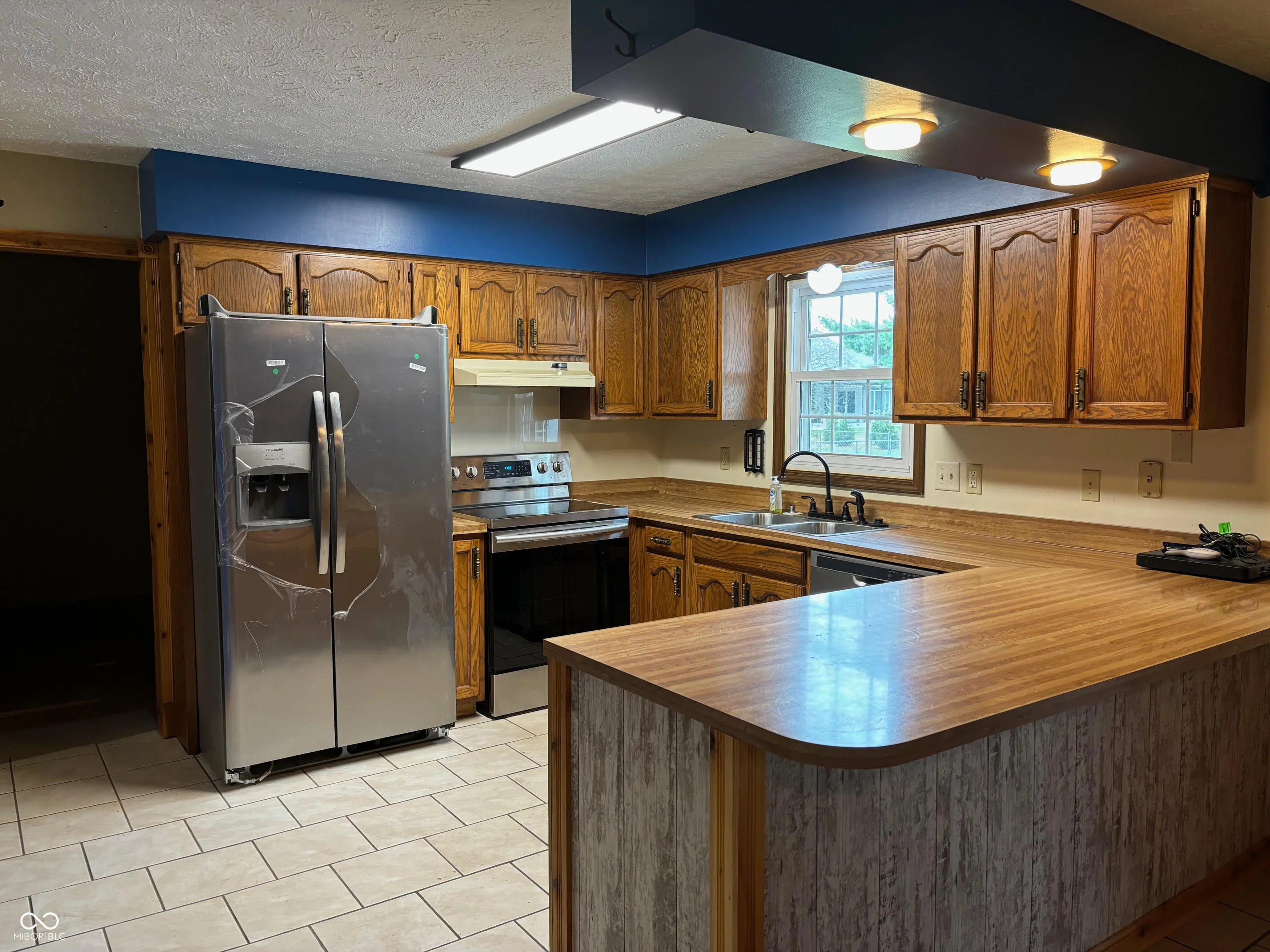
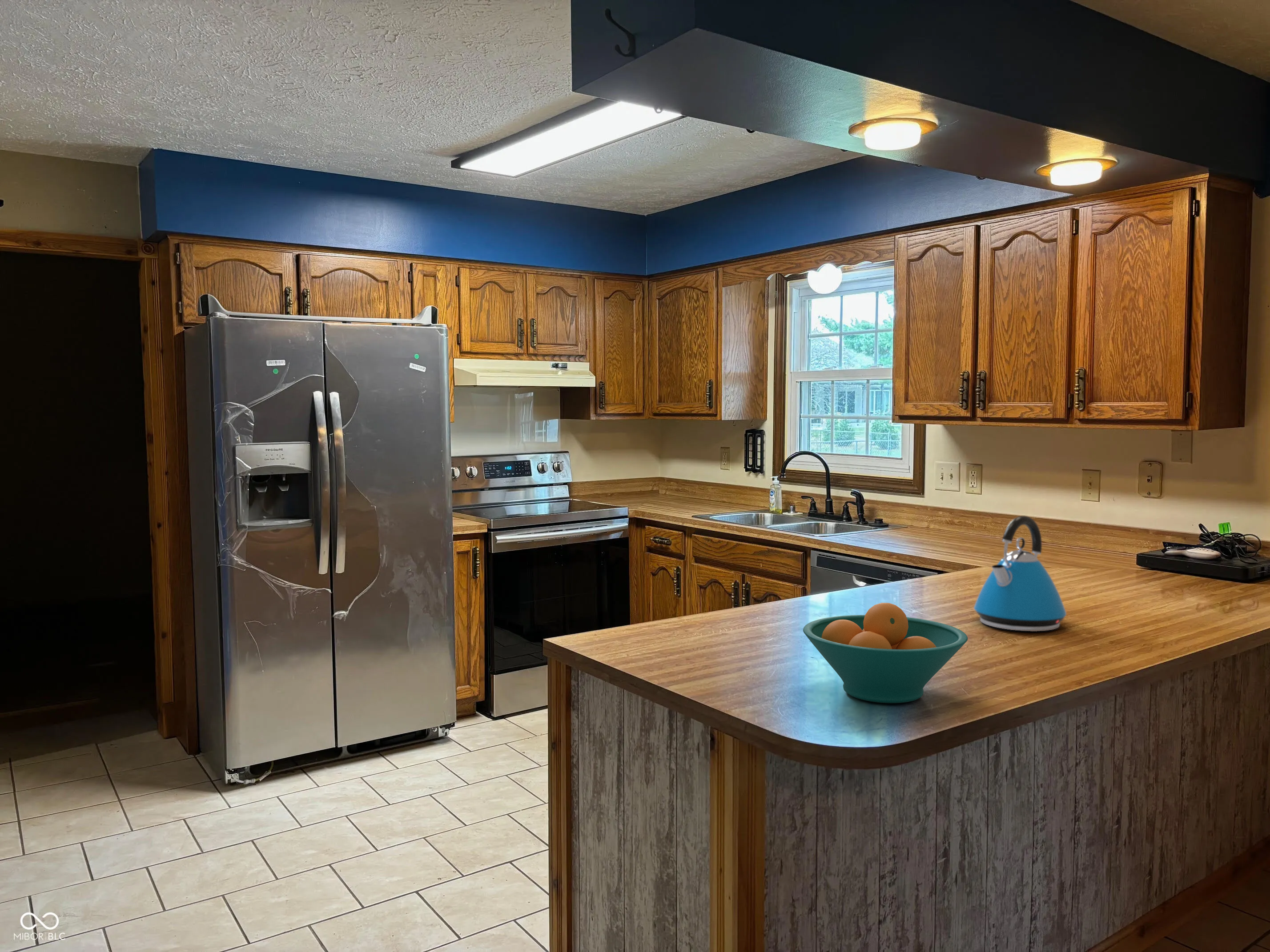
+ fruit bowl [803,602,968,704]
+ kettle [973,516,1067,632]
